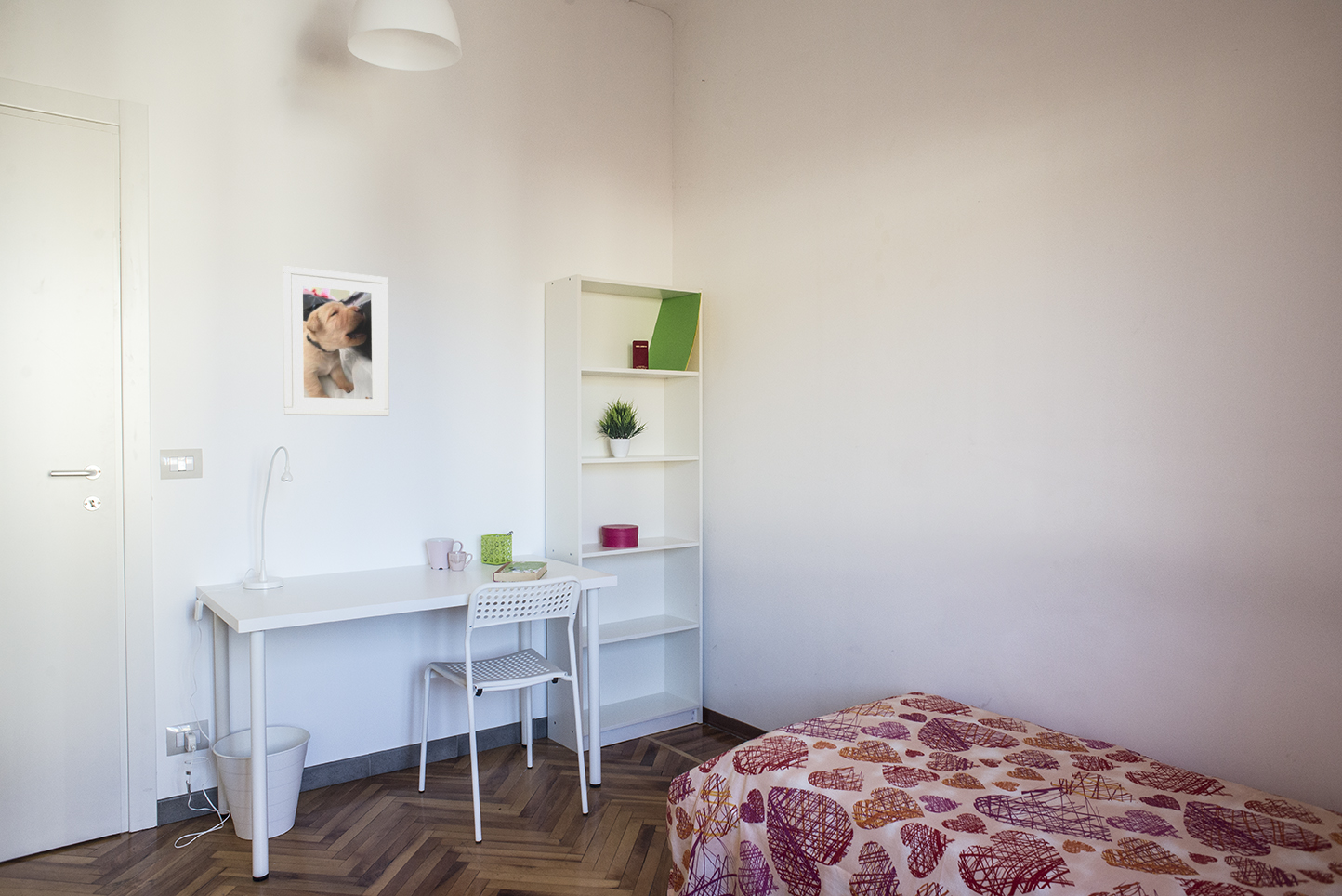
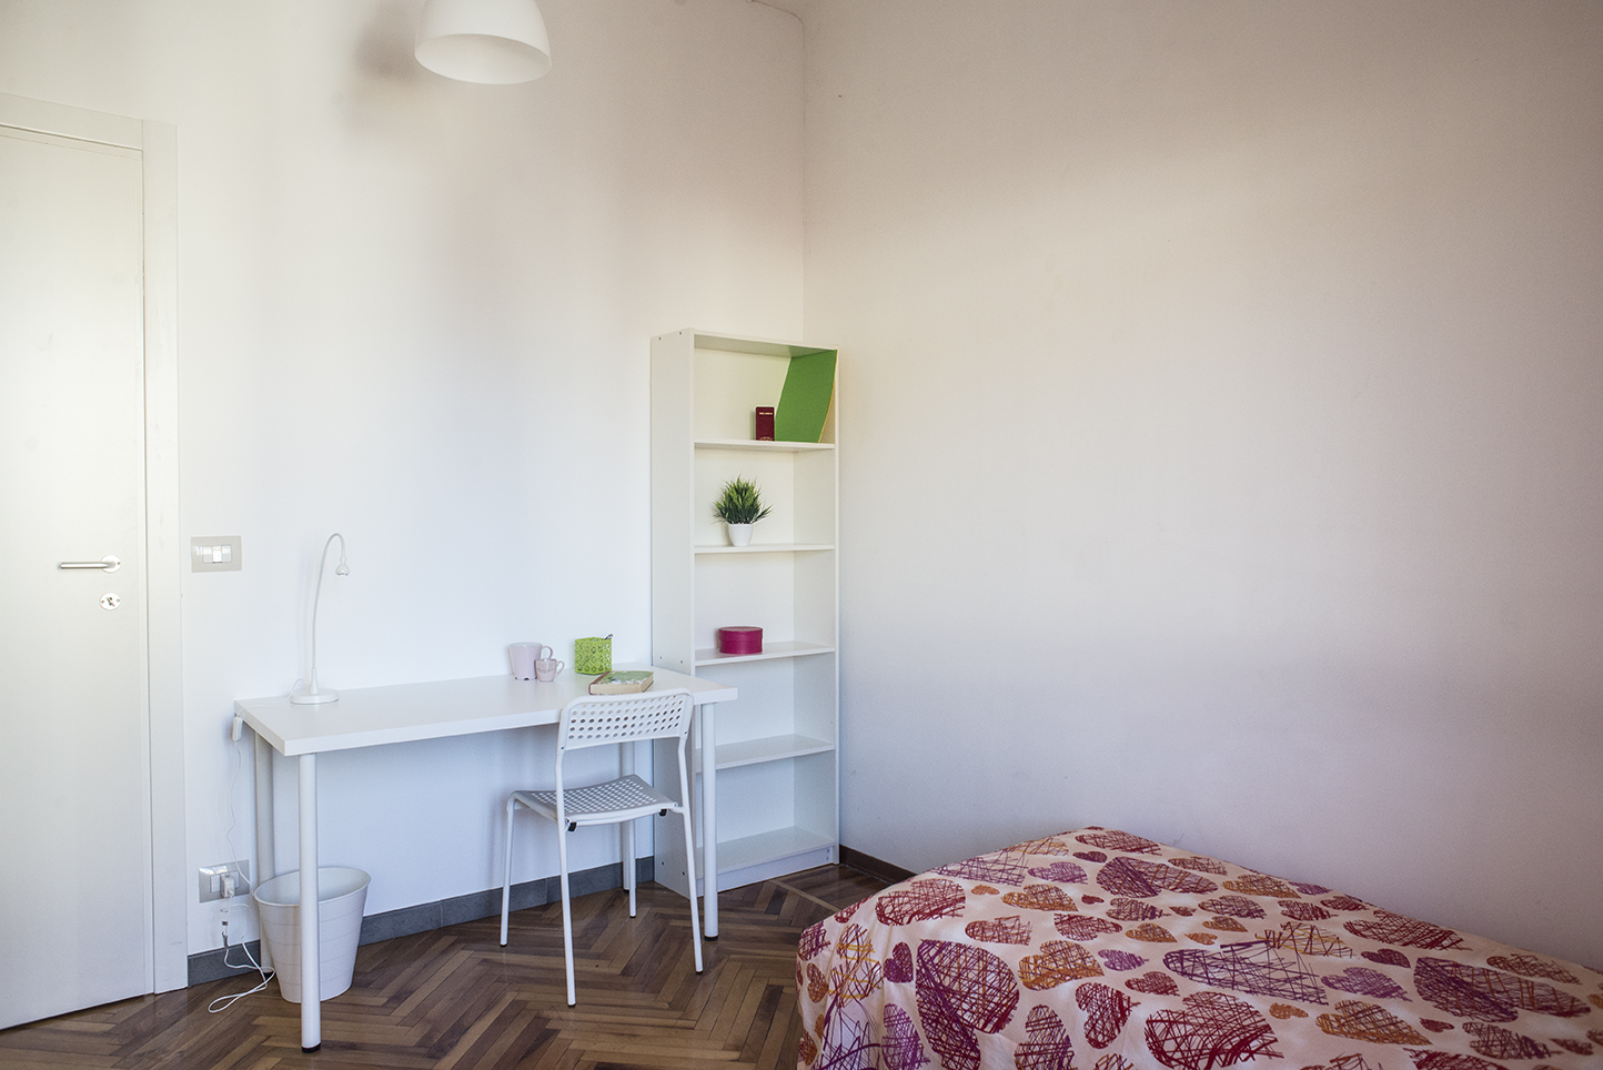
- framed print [282,265,390,417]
